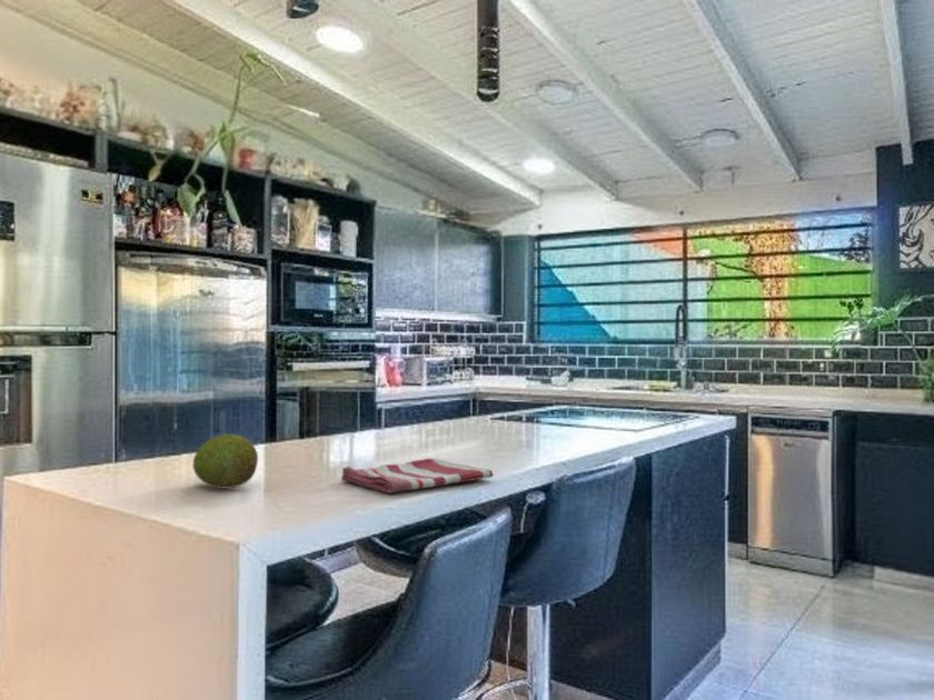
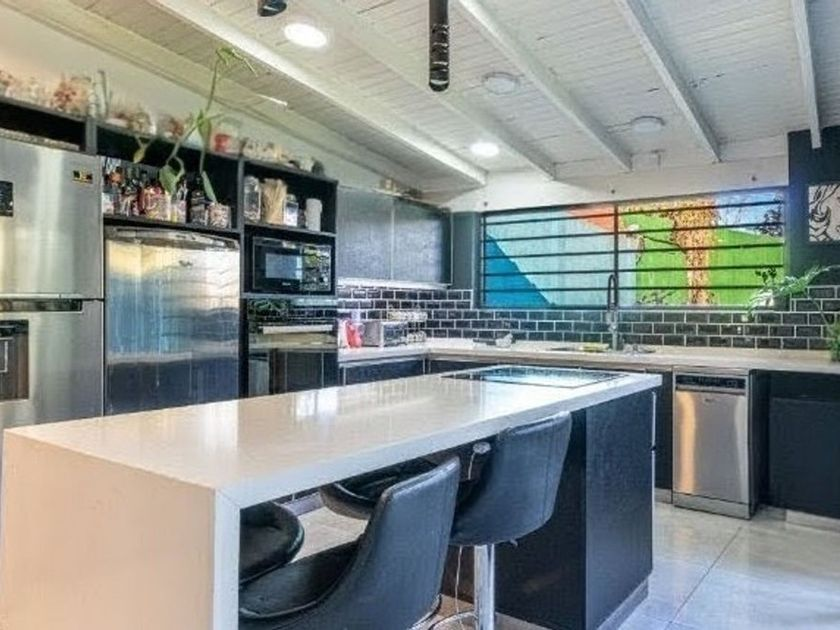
- dish towel [340,458,494,494]
- fruit [191,433,259,489]
